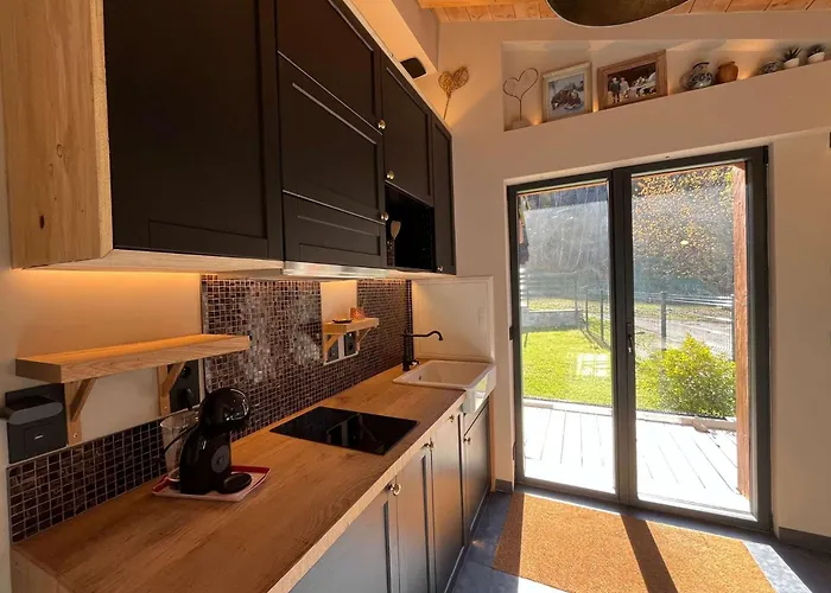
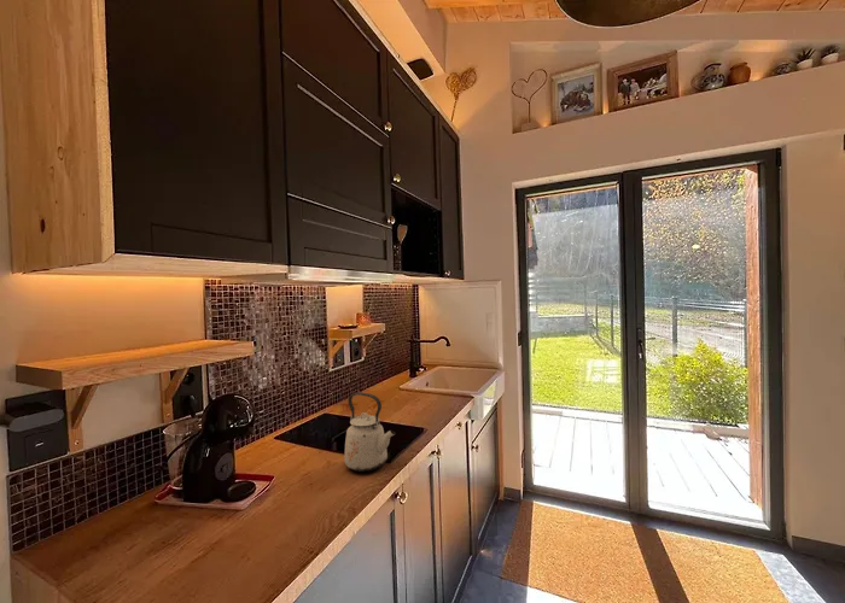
+ kettle [343,391,396,473]
